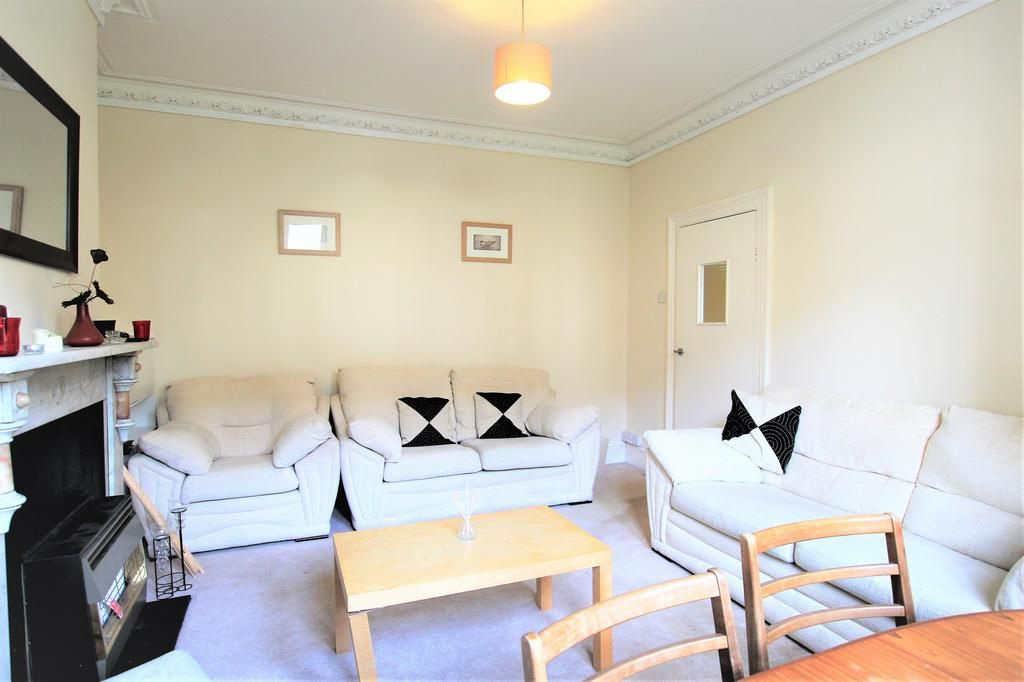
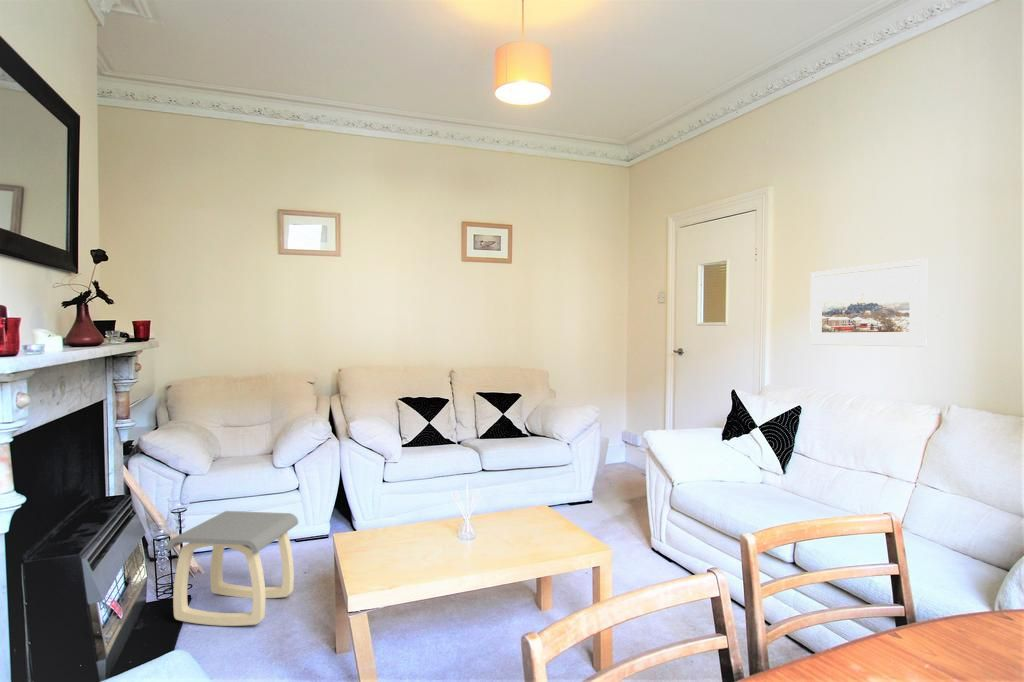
+ stool [165,510,299,627]
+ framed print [809,258,928,348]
